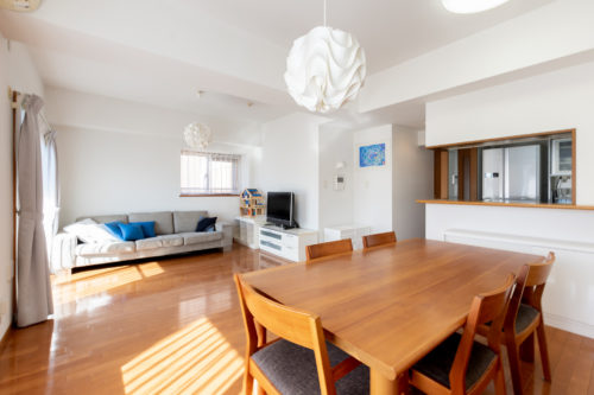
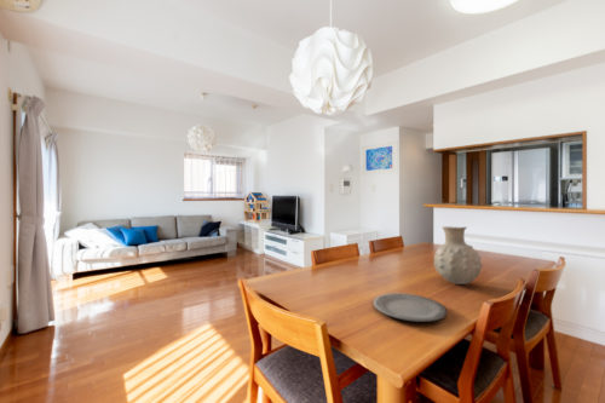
+ plate [373,292,448,323]
+ vase [433,225,484,286]
